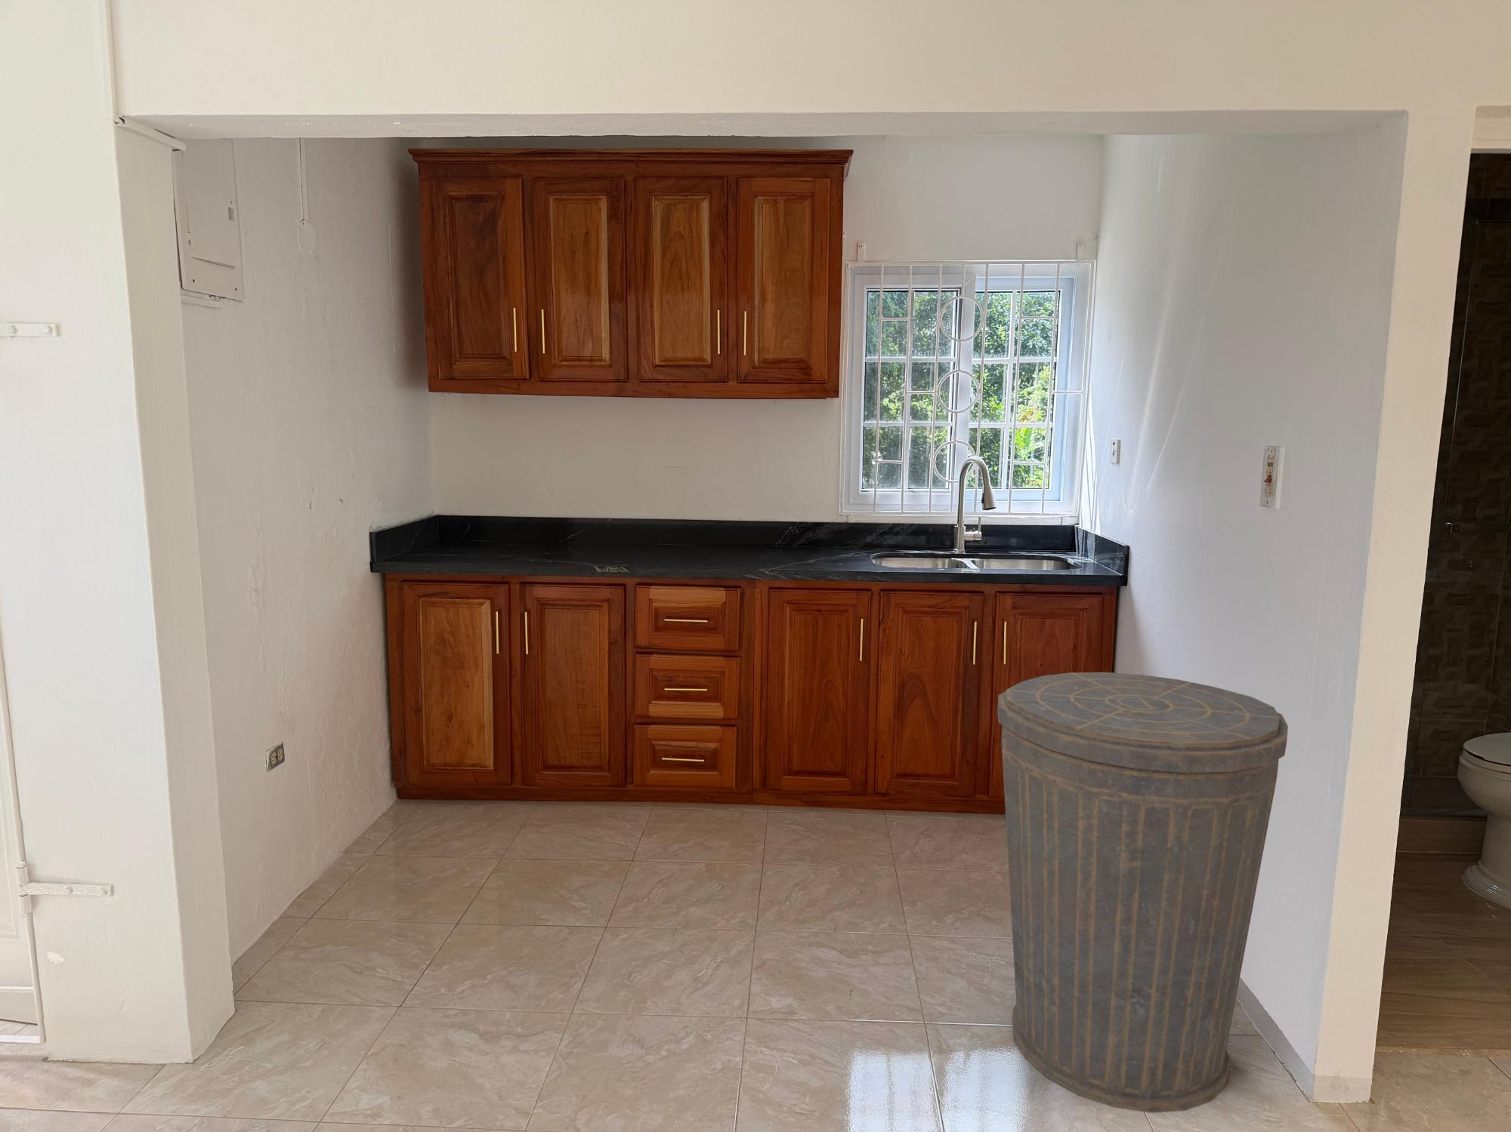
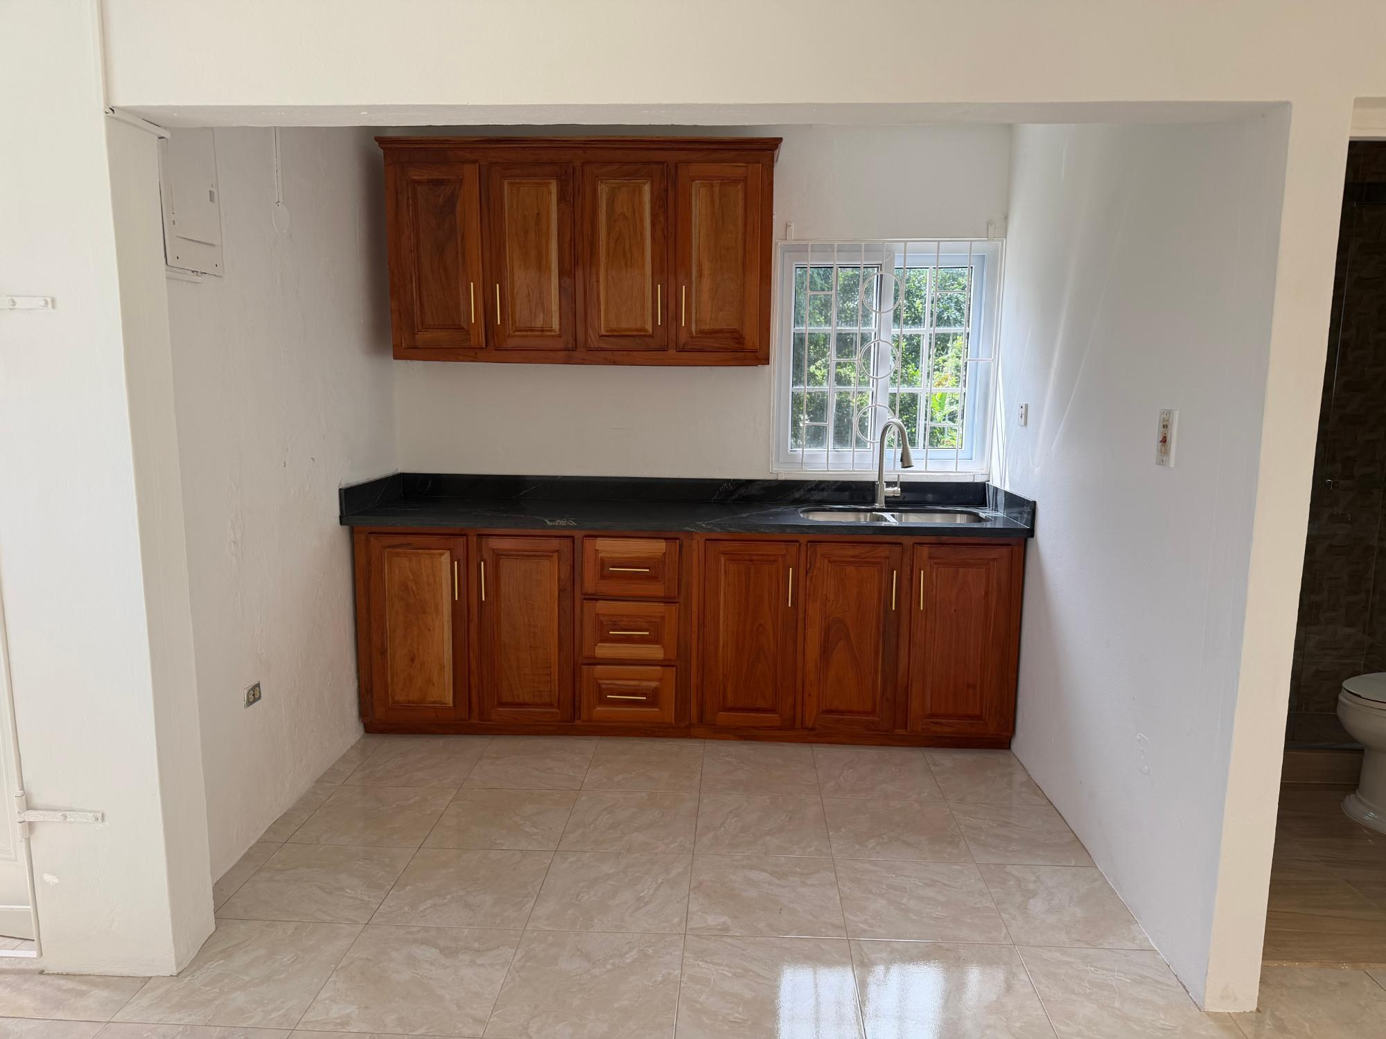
- trash can [997,672,1289,1113]
